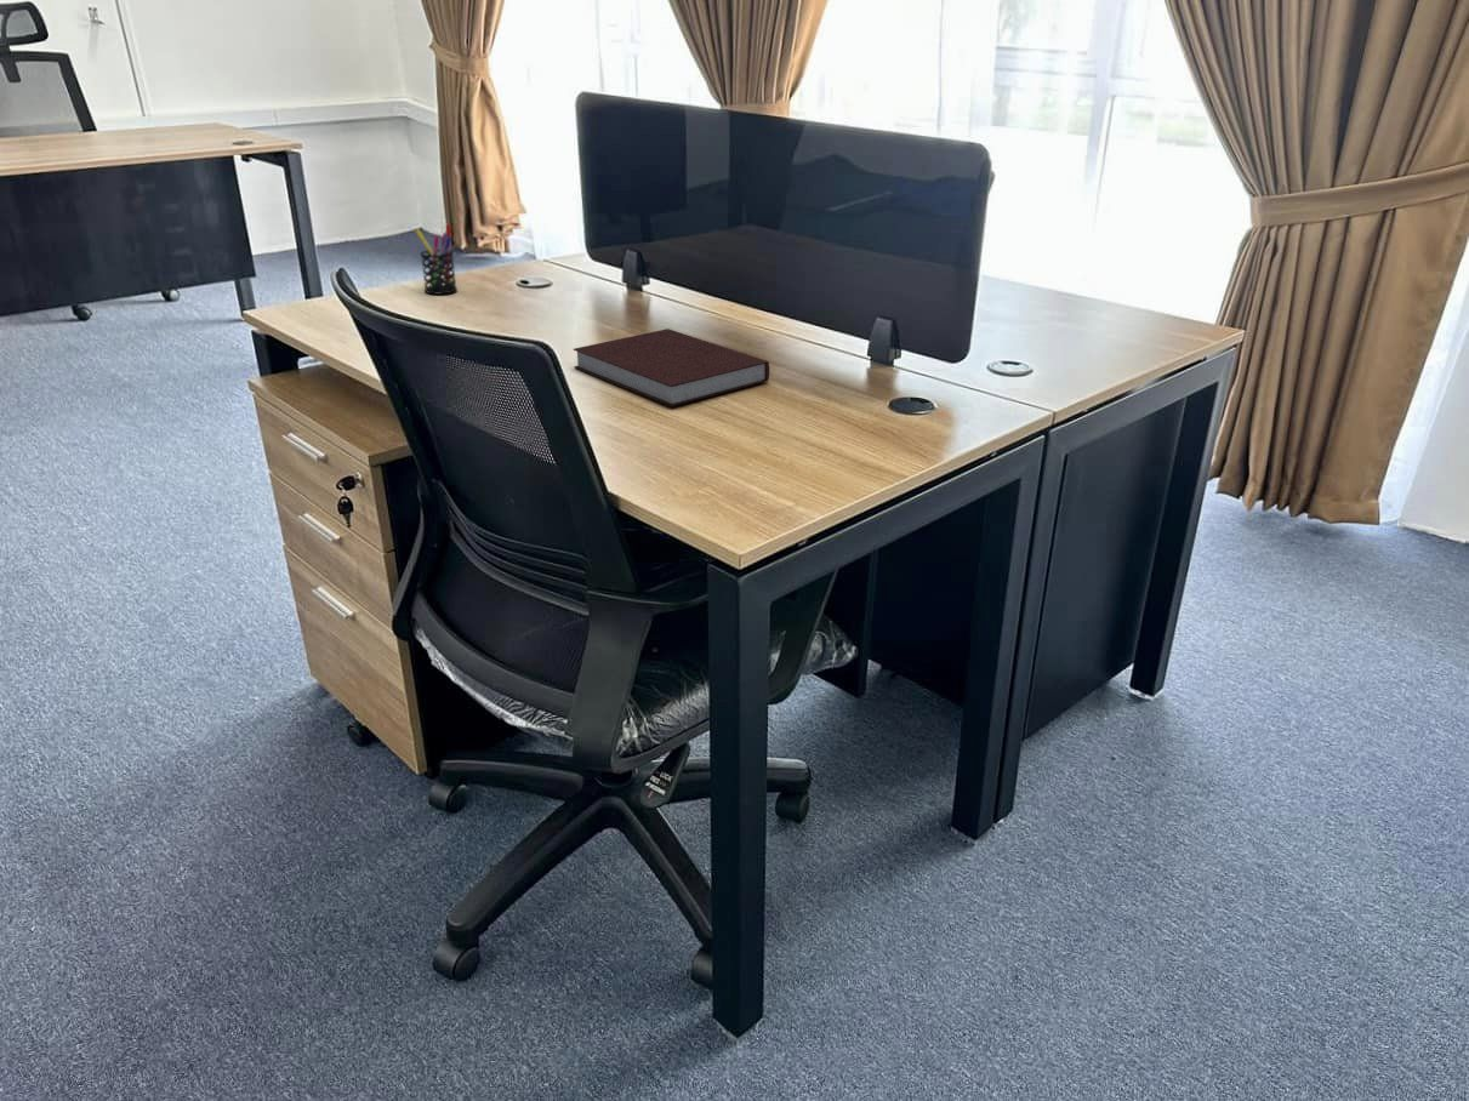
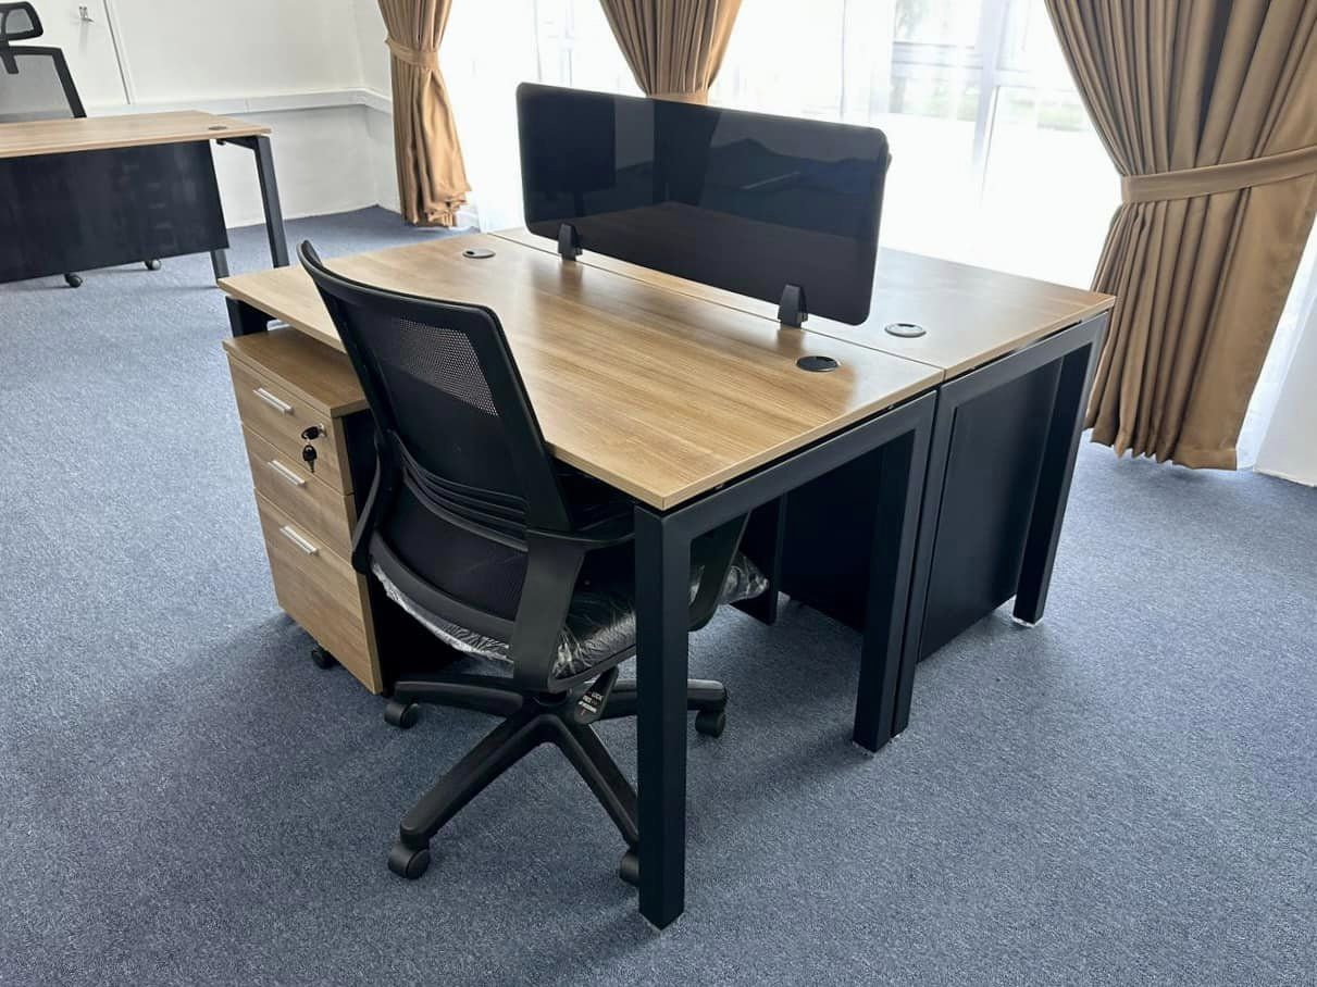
- notebook [573,327,770,407]
- pen holder [414,223,459,296]
